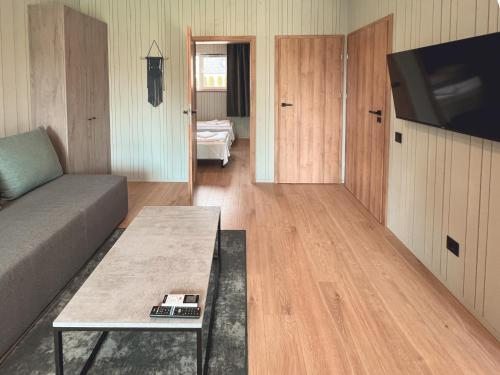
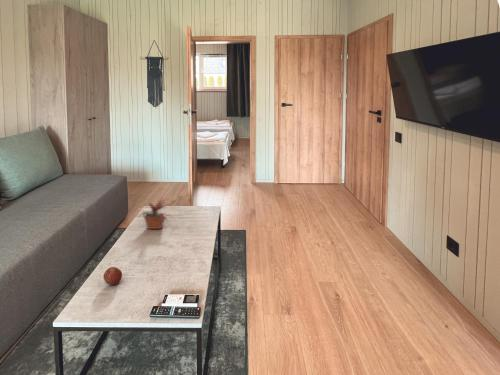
+ fruit [102,266,123,286]
+ potted plant [137,197,172,230]
